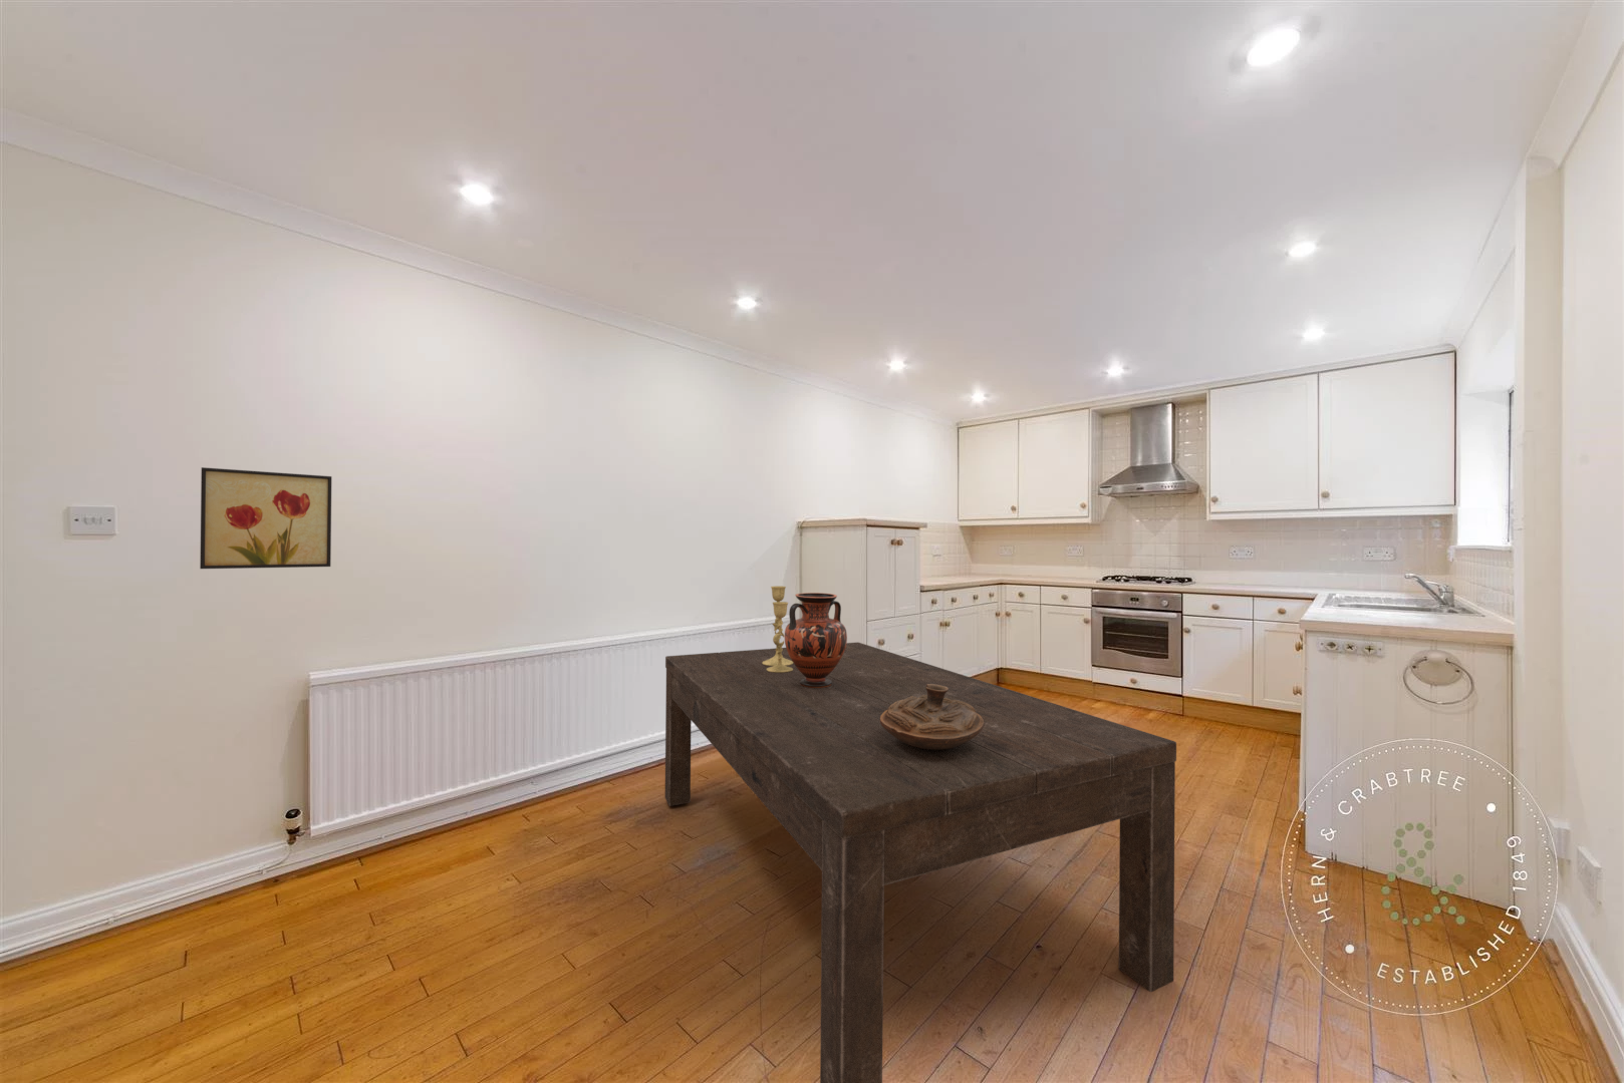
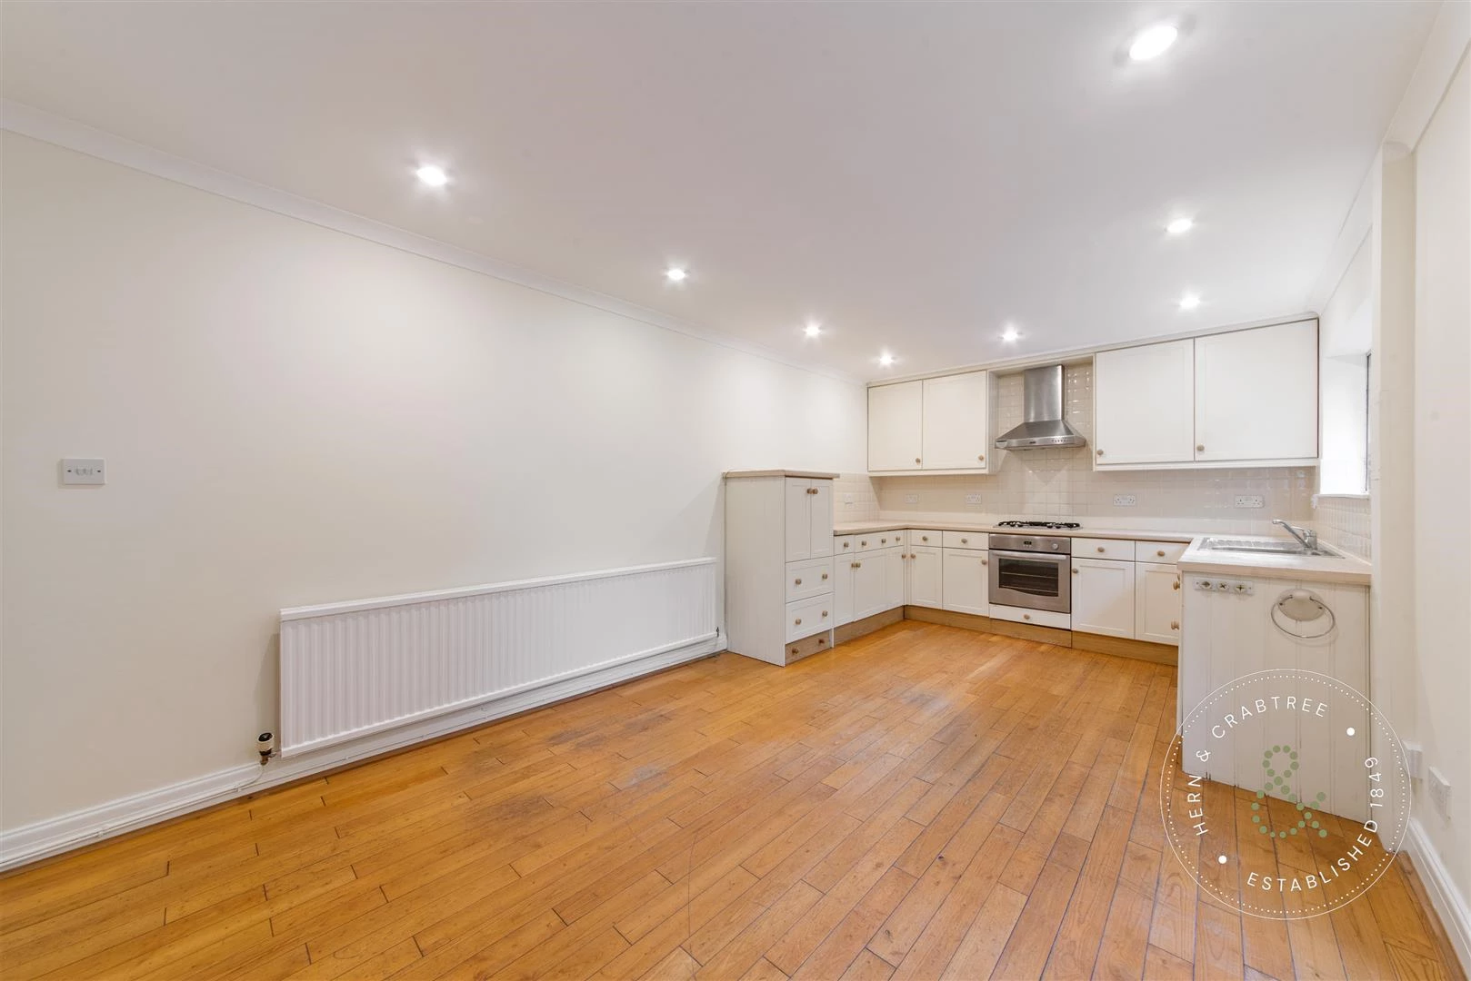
- vase [782,591,848,688]
- dining table [664,641,1178,1083]
- decorative bowl [880,684,983,751]
- wall art [198,467,333,569]
- candlestick [762,585,793,673]
